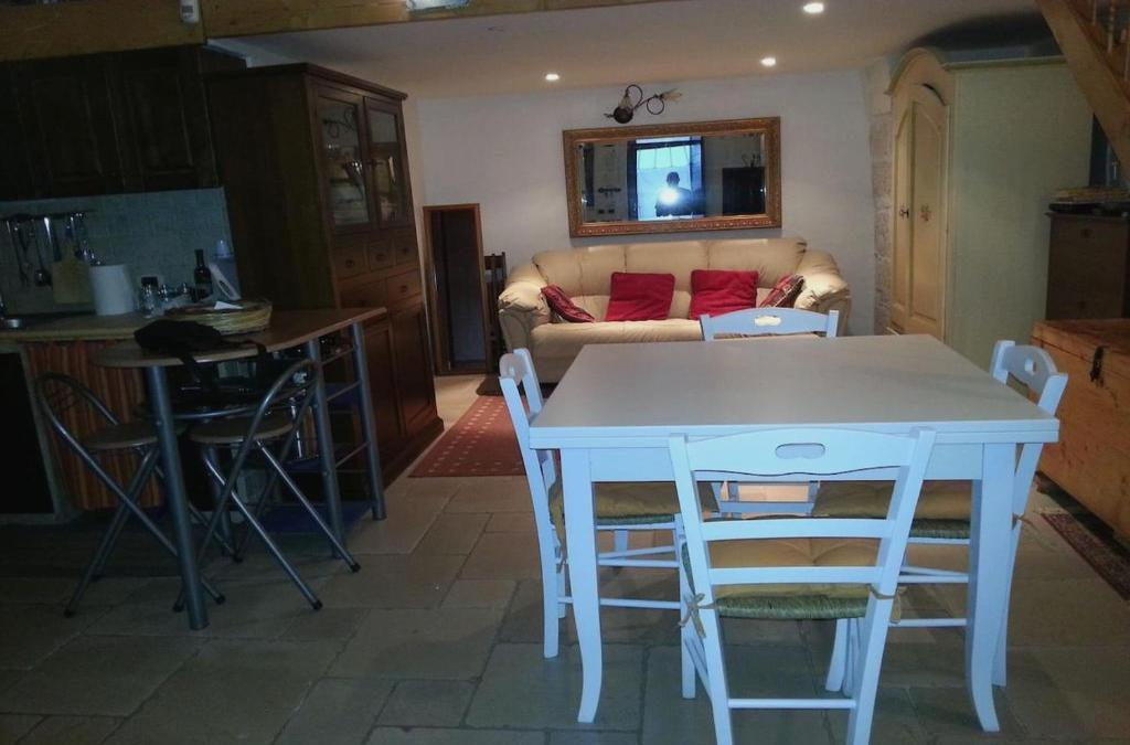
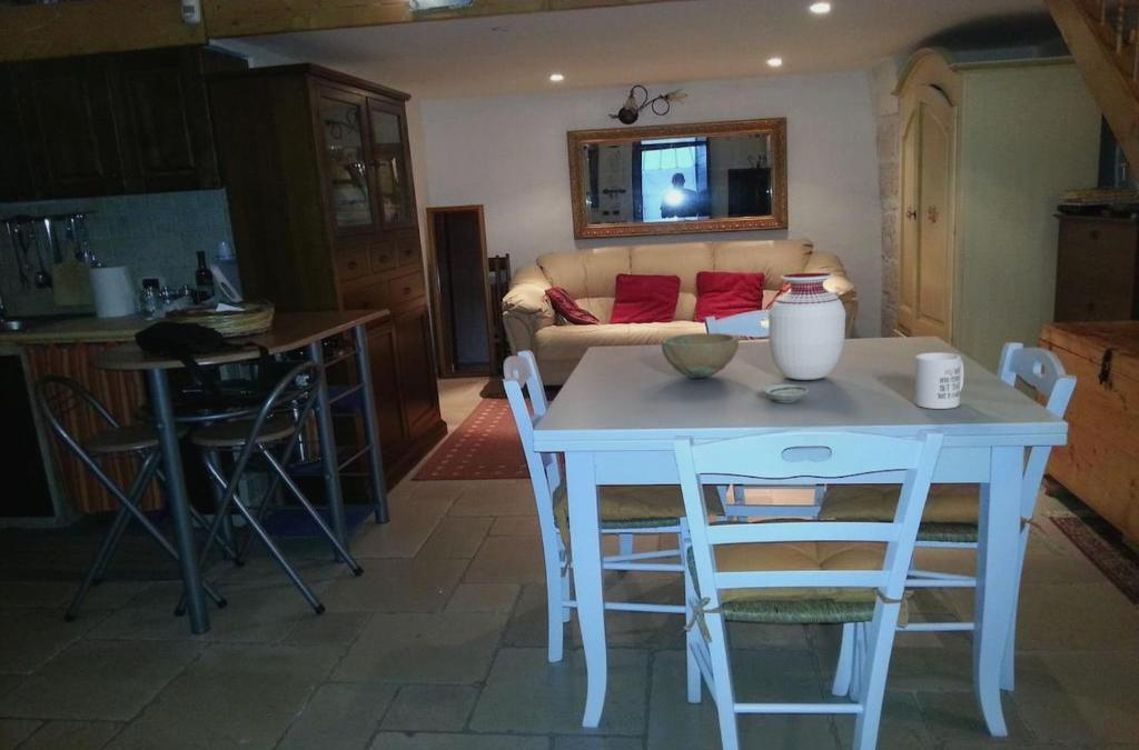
+ bowl [661,332,740,379]
+ vase [767,272,846,381]
+ mug [914,351,964,410]
+ saucer [762,383,810,403]
